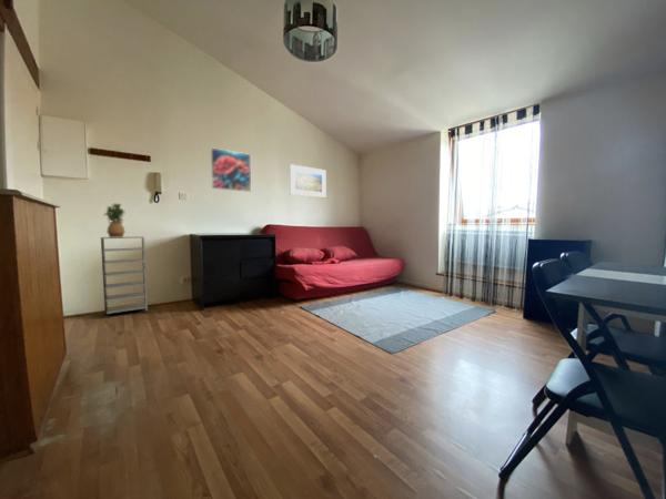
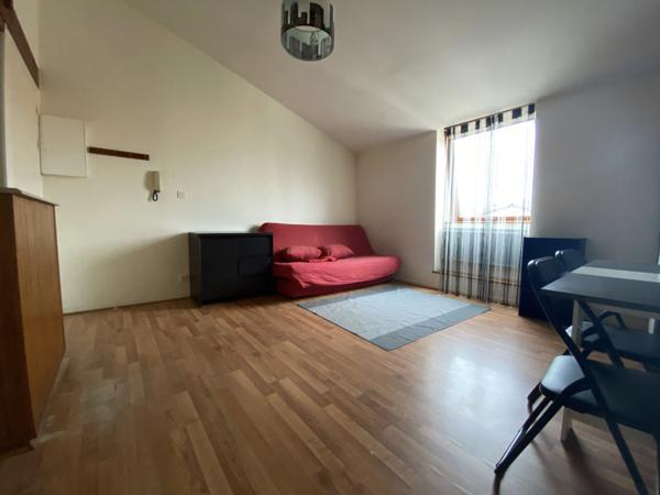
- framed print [289,163,327,198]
- potted plant [102,202,127,237]
- shelving unit [100,235,149,319]
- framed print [210,146,252,193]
